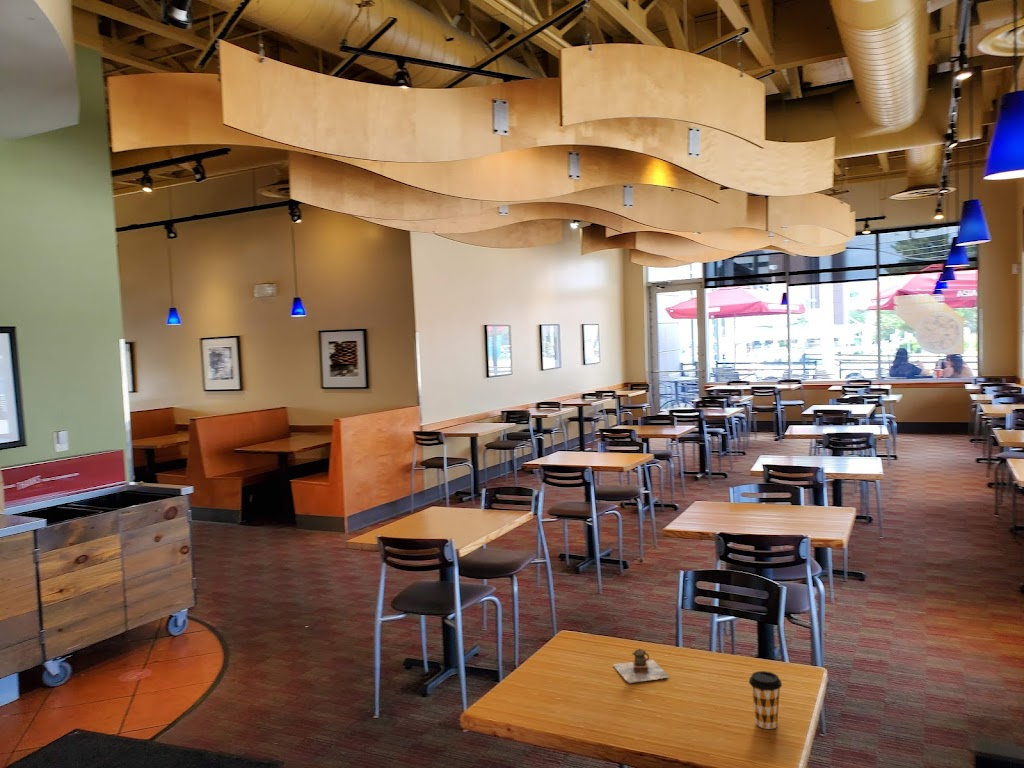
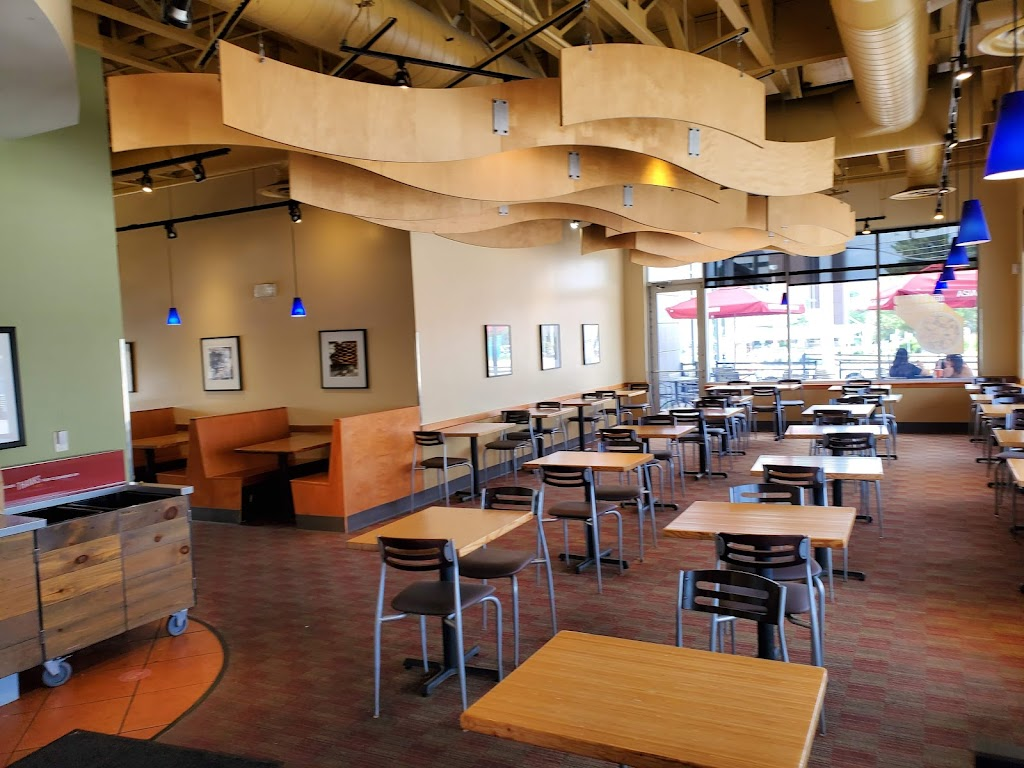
- teapot [612,647,670,684]
- coffee cup [748,670,783,730]
